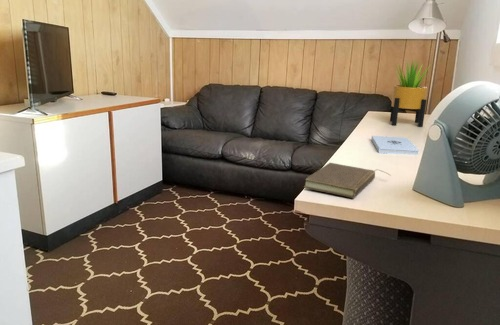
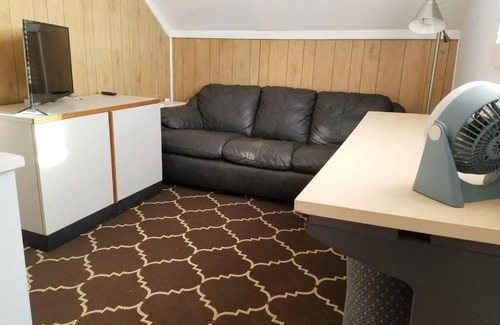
- book [303,162,392,199]
- notepad [370,135,420,156]
- potted plant [389,58,433,128]
